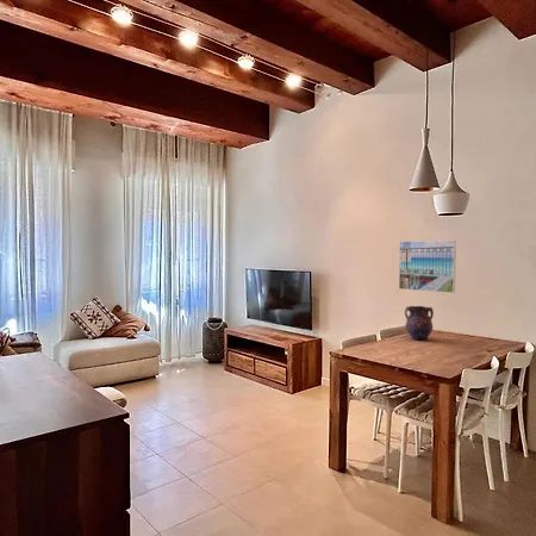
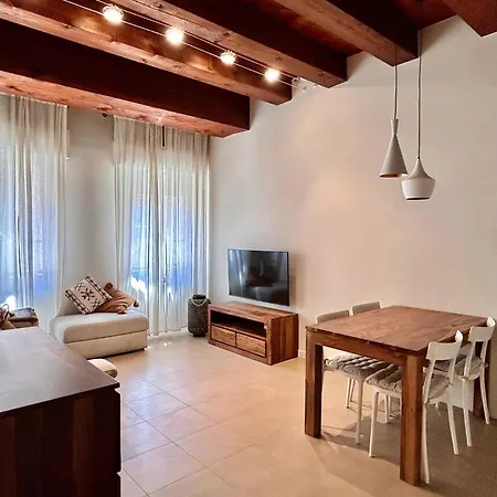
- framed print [398,239,457,294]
- vase [404,305,435,341]
